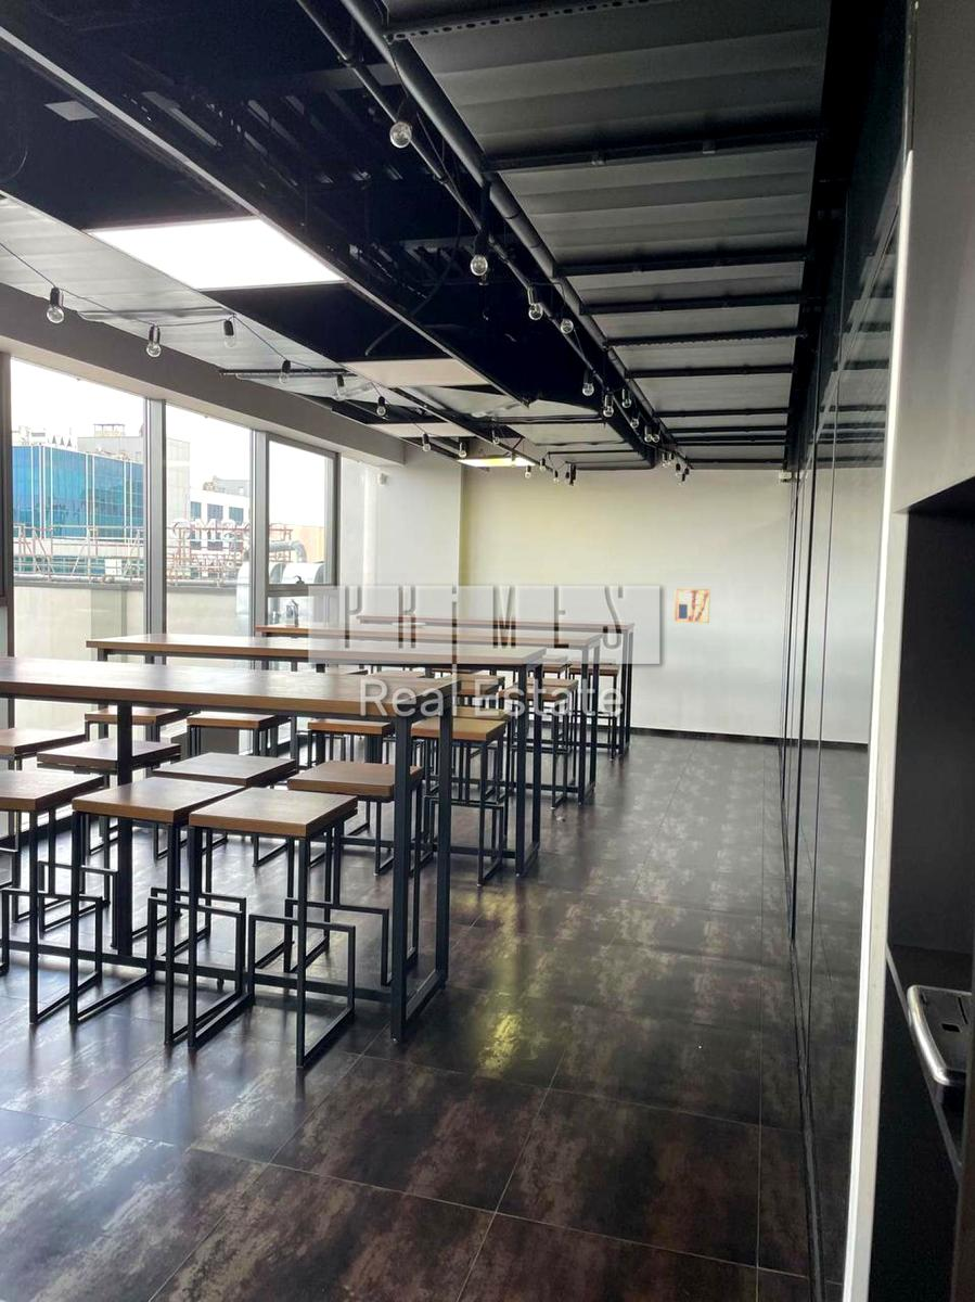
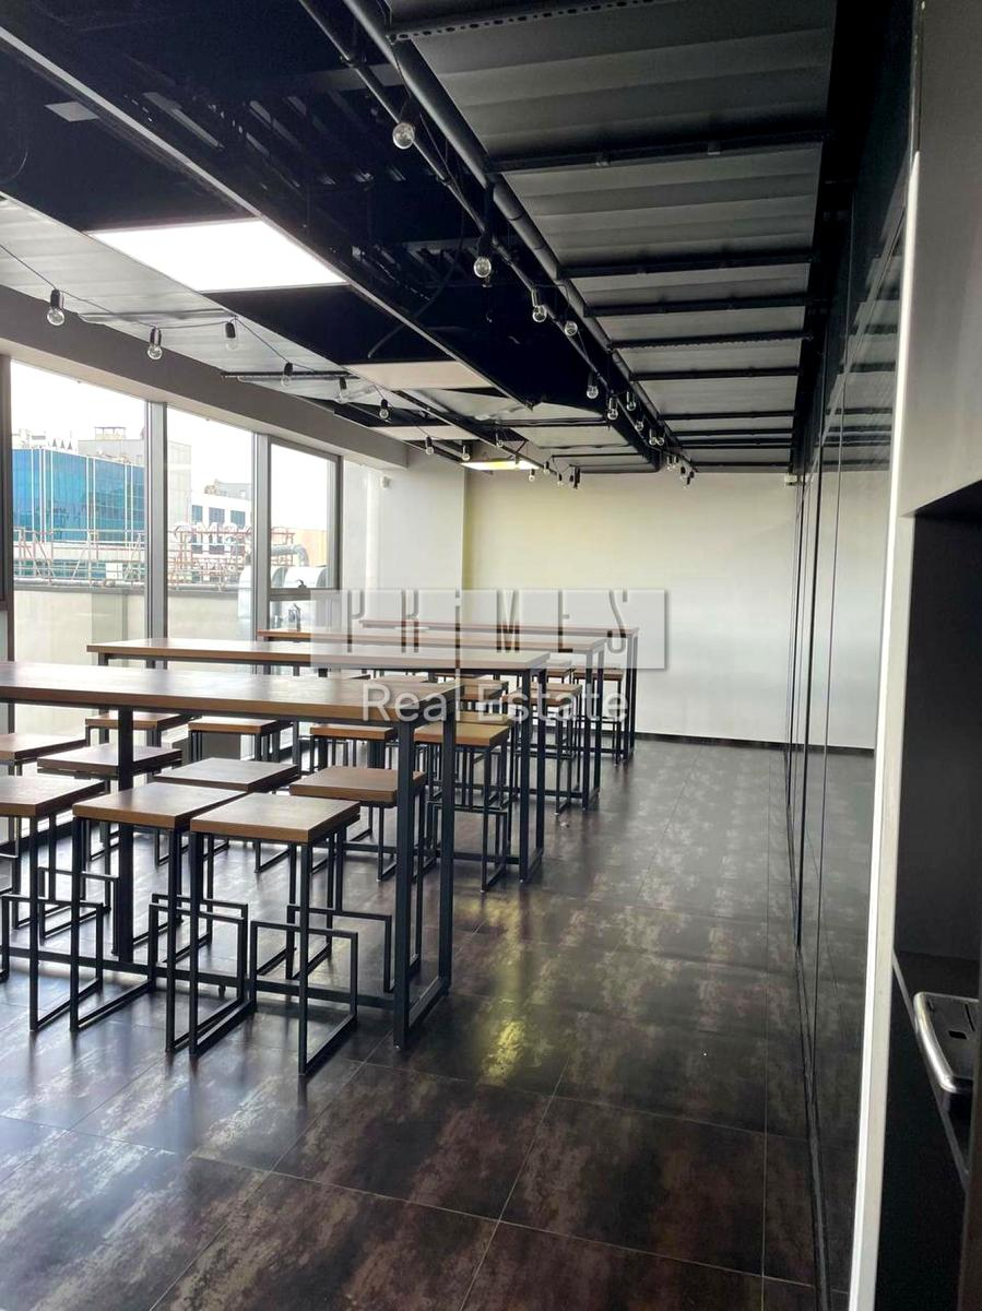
- wall art [673,587,711,624]
